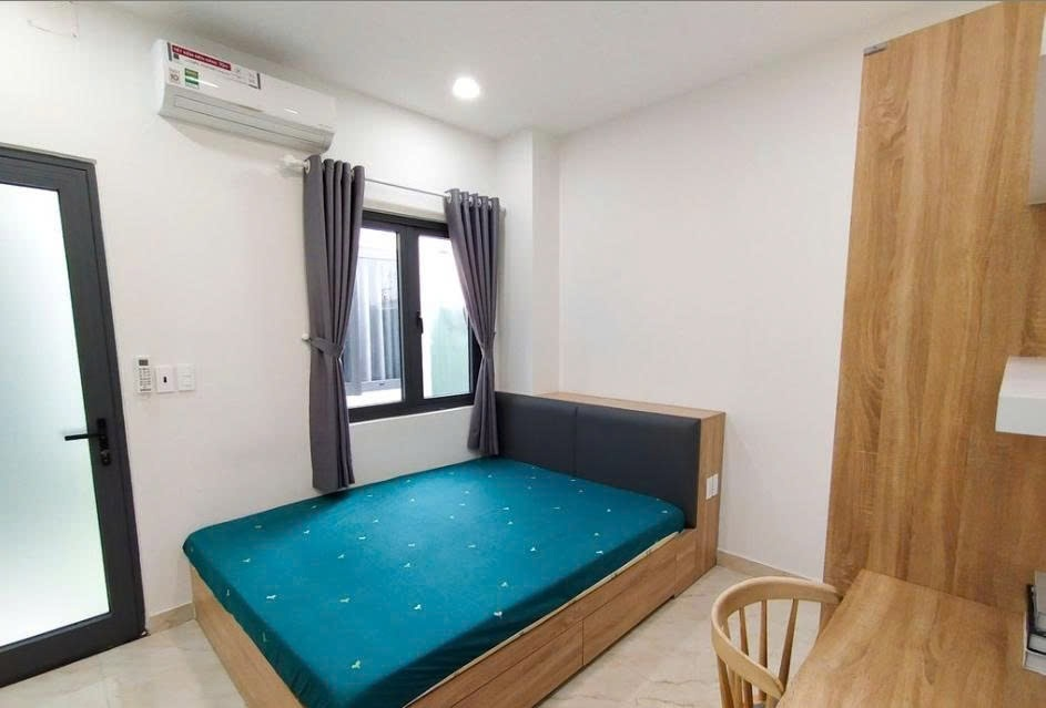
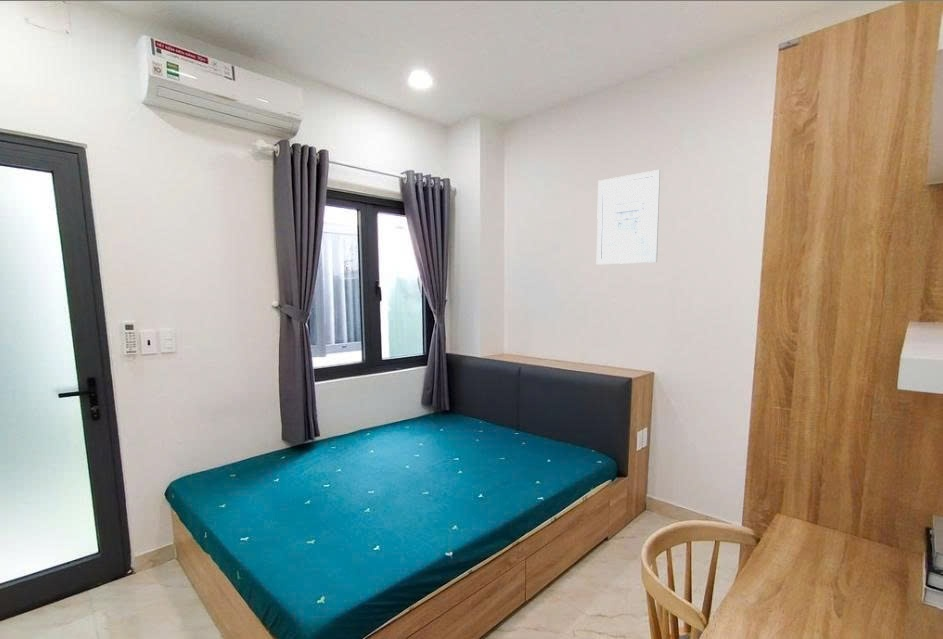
+ wall art [596,169,661,265]
